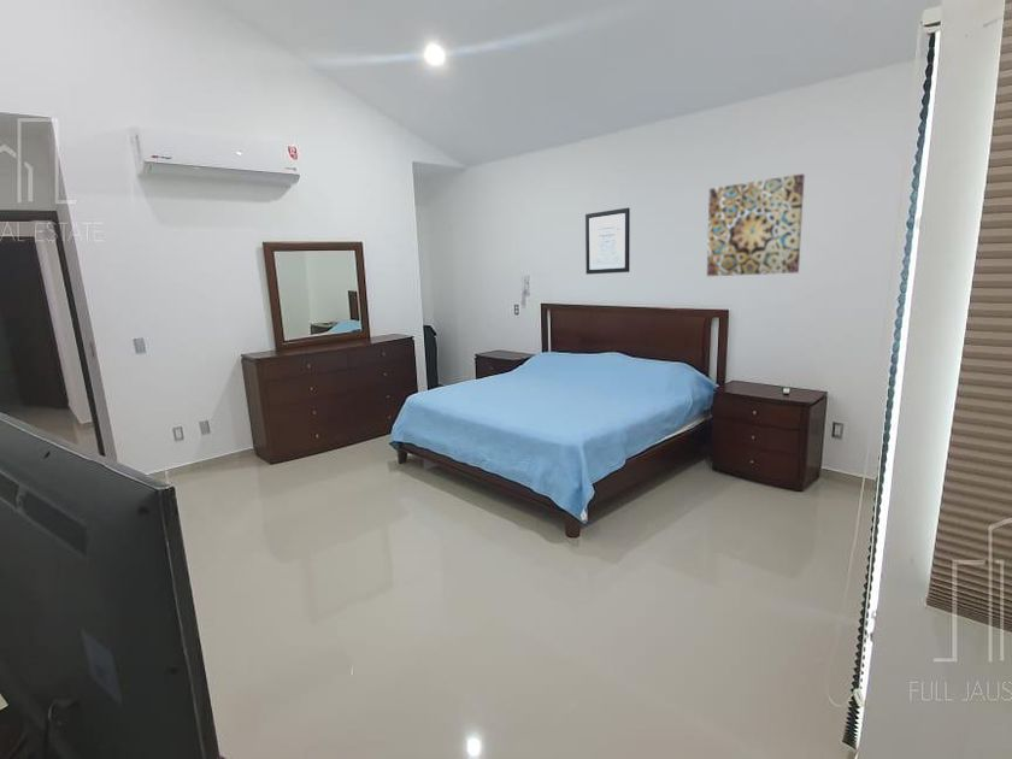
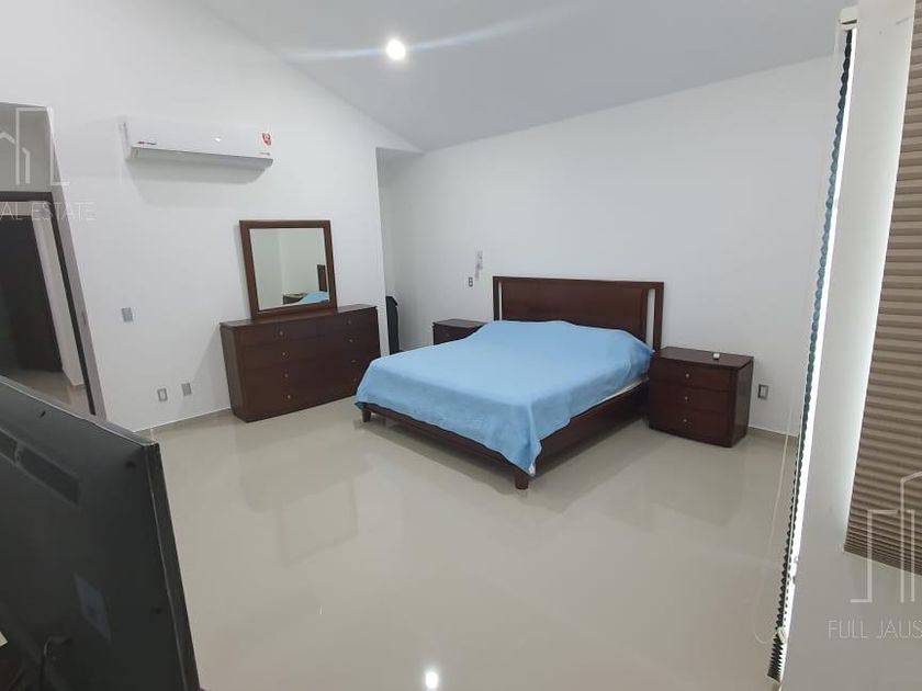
- wall art [706,172,806,277]
- wall art [584,207,631,276]
